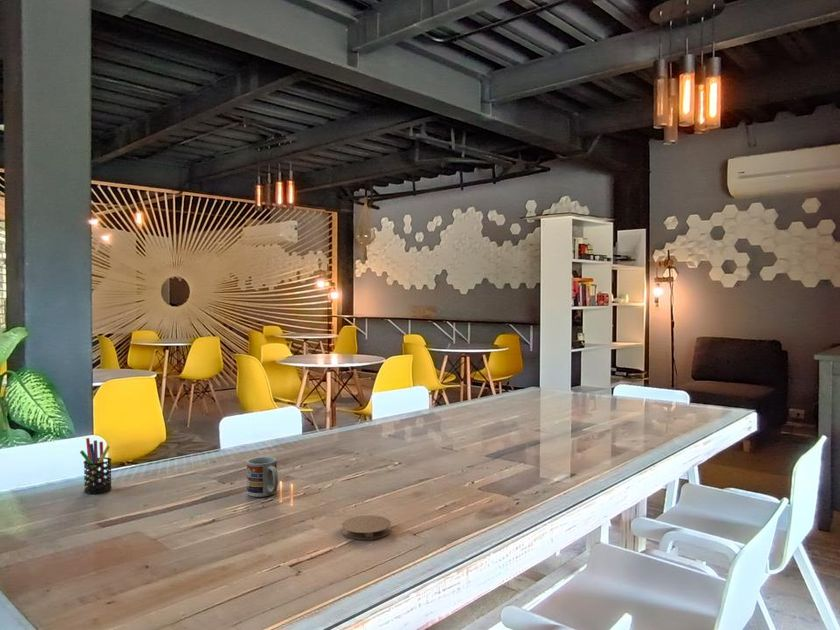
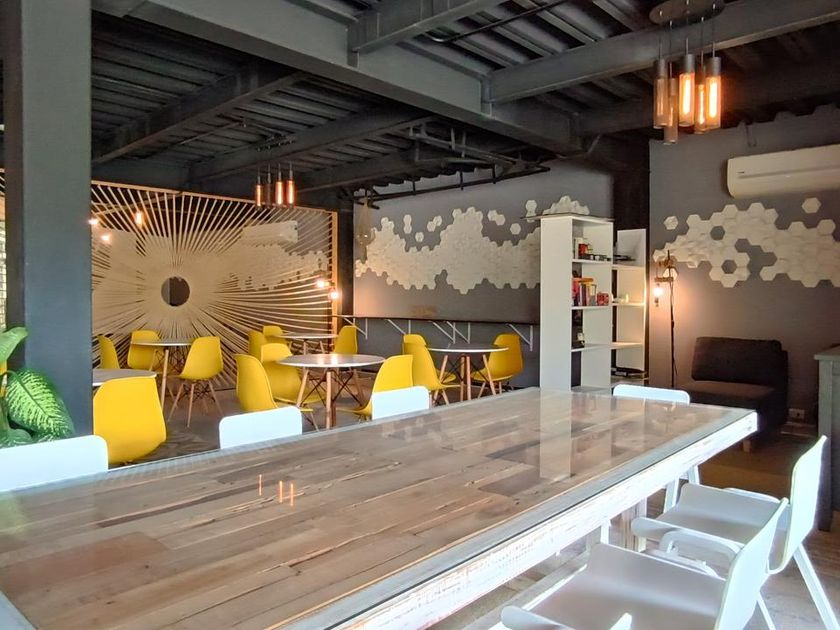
- cup [246,456,279,498]
- coaster [341,514,392,541]
- pen holder [79,437,113,495]
